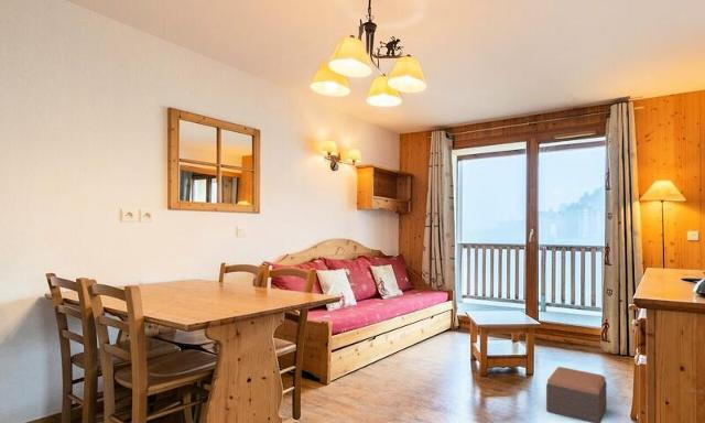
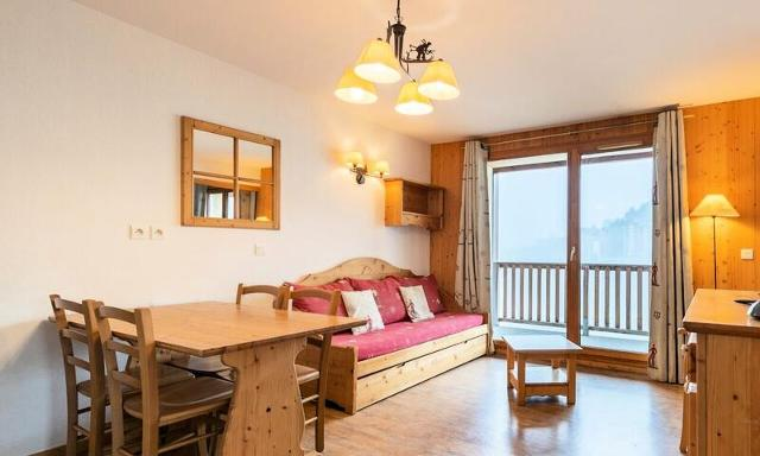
- footstool [545,366,607,423]
